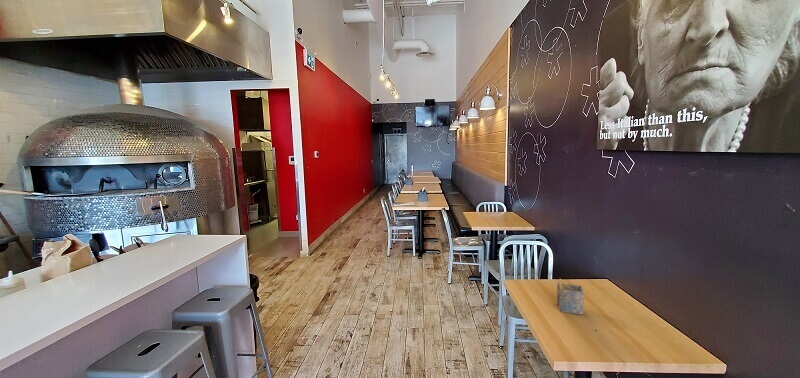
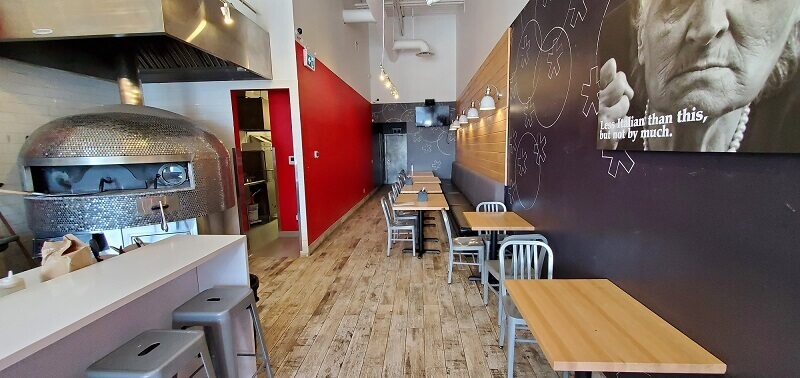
- napkin holder [556,278,585,315]
